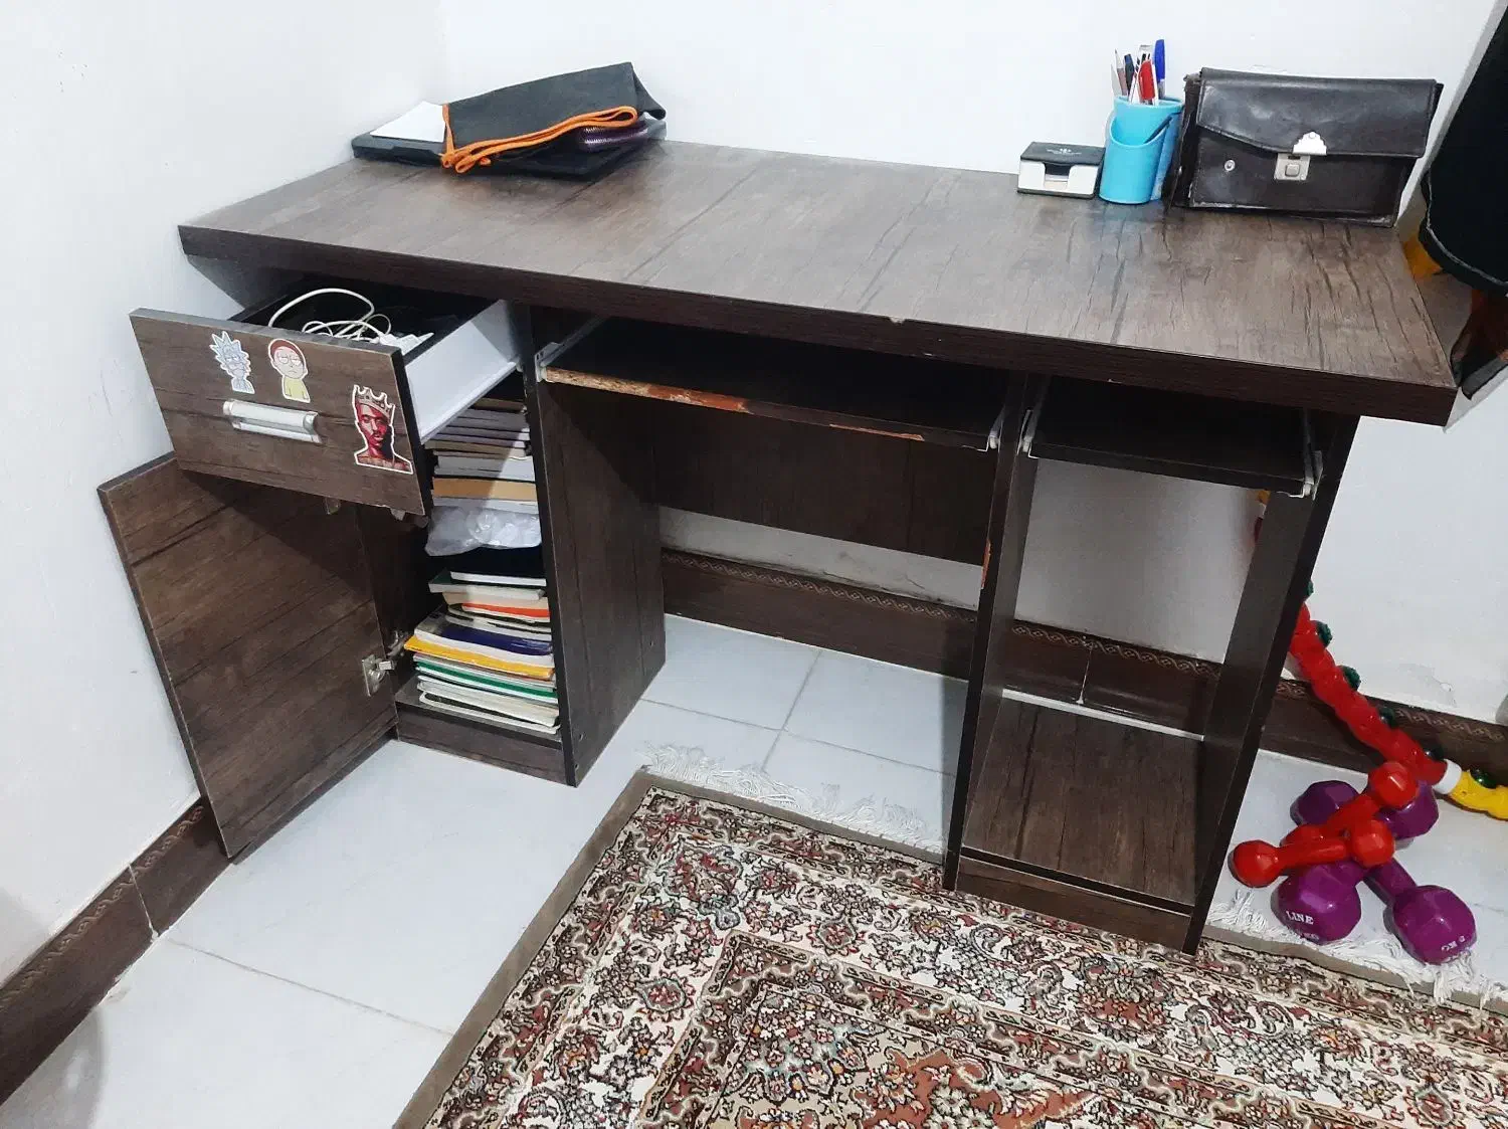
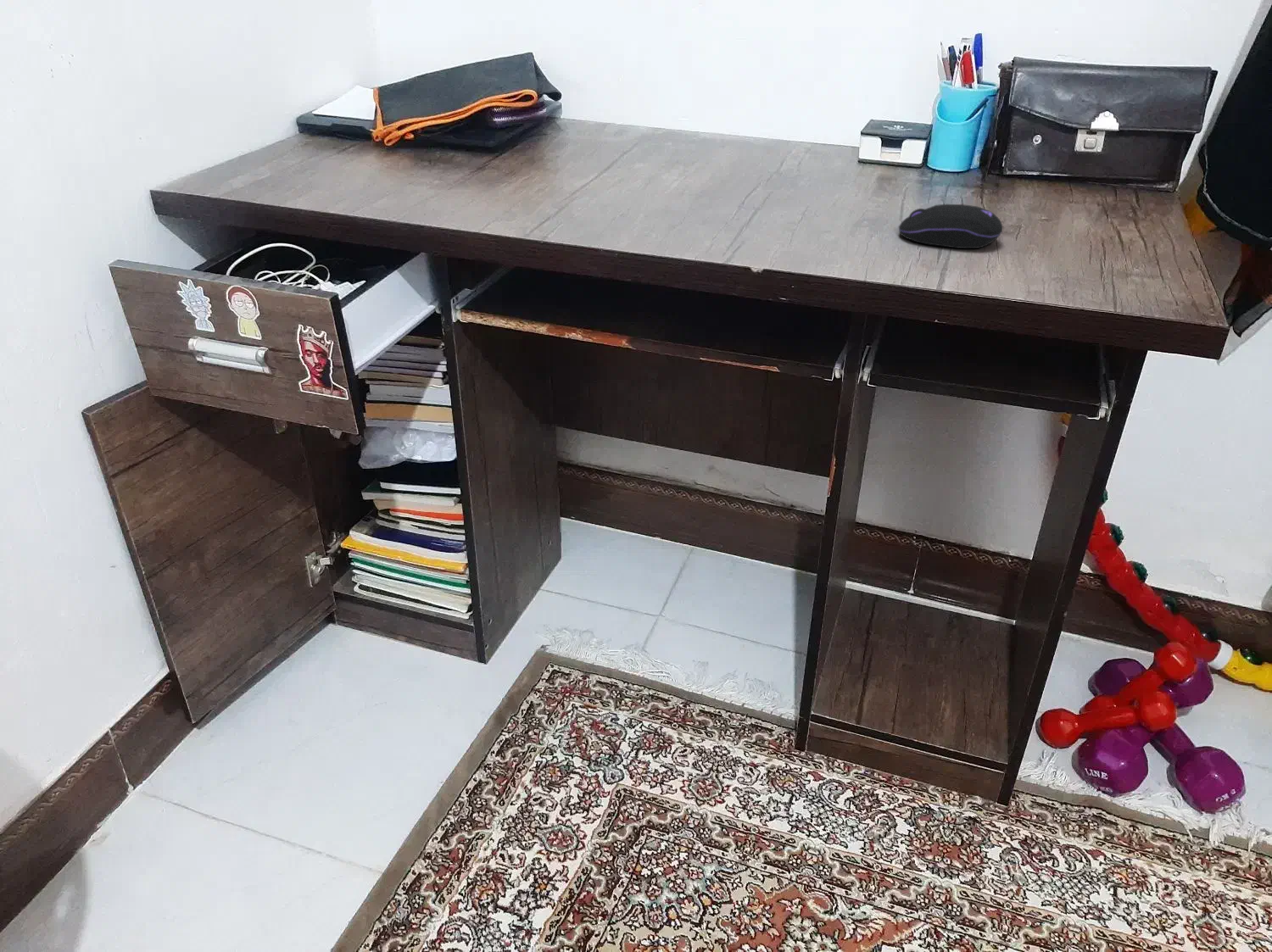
+ computer mouse [898,203,1003,249]
